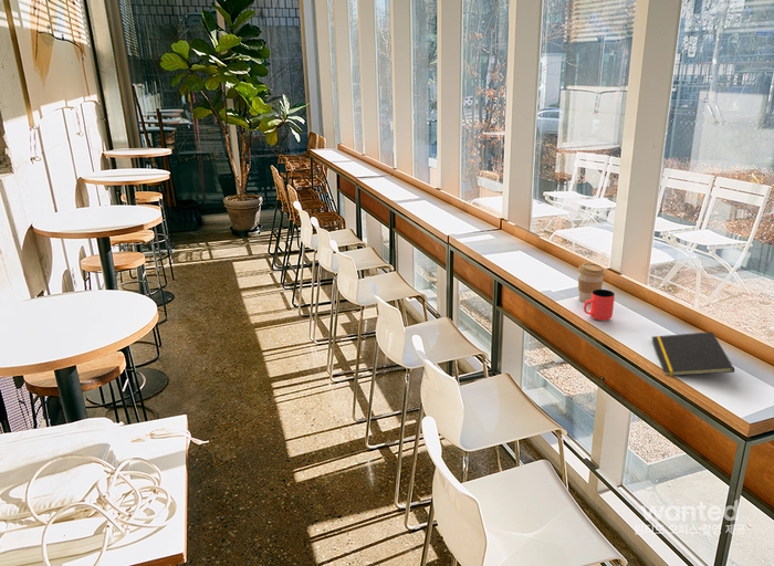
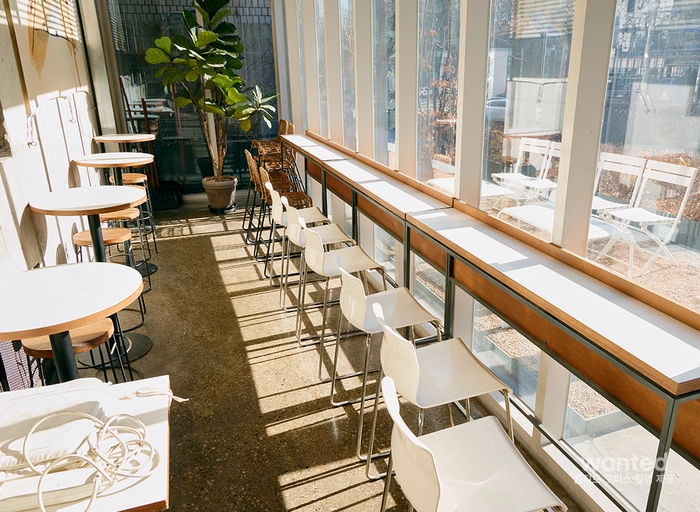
- notepad [651,331,735,377]
- cup [583,289,616,322]
- coffee cup [577,262,606,304]
